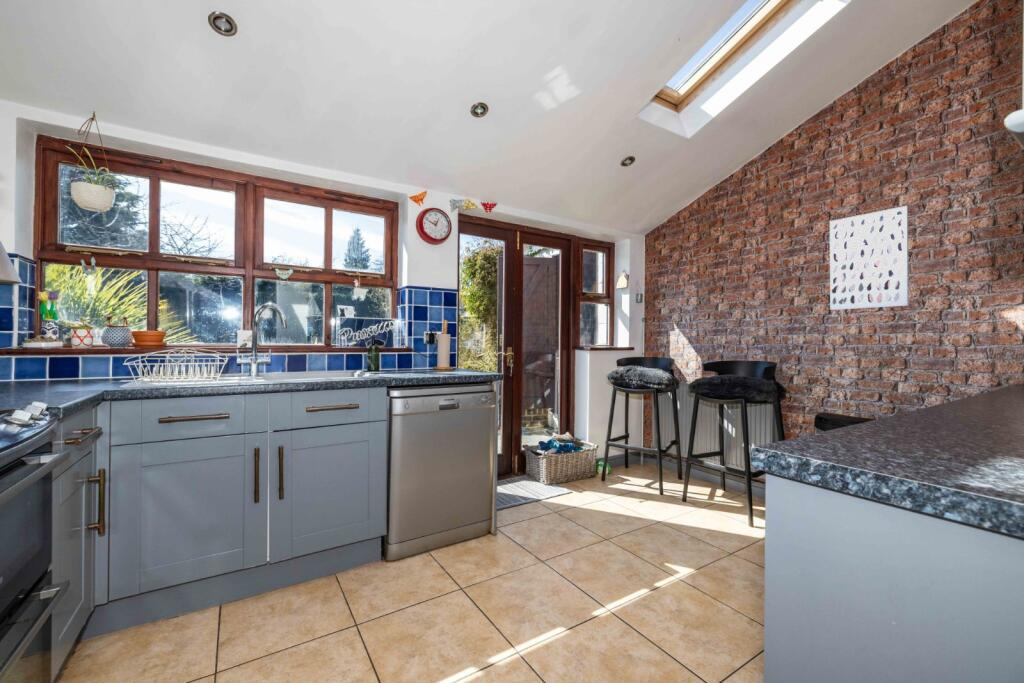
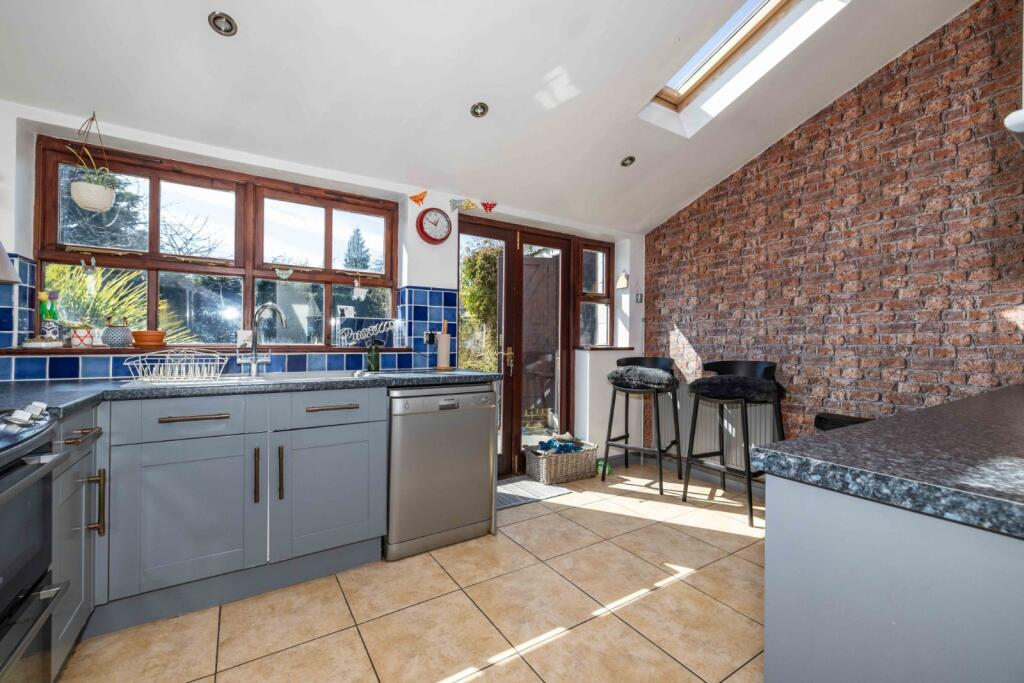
- wall art [829,205,910,311]
